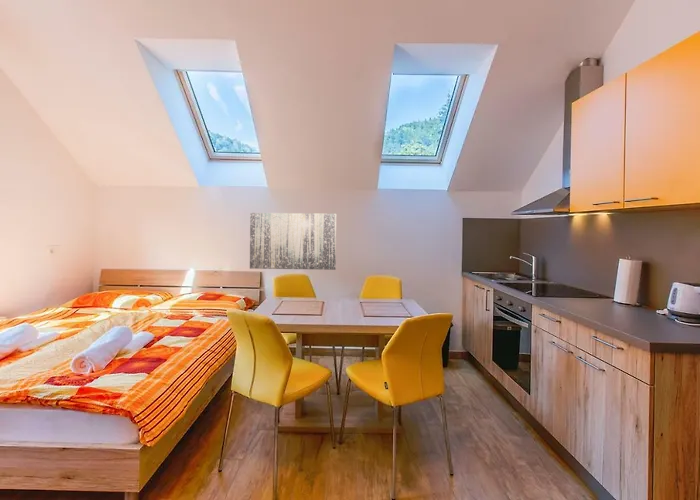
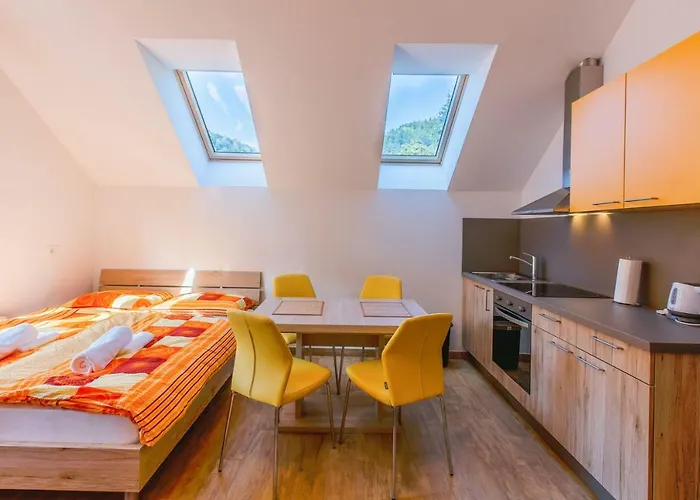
- wall art [249,212,337,271]
